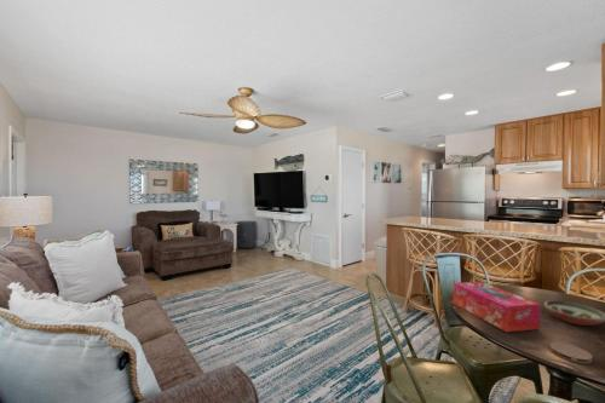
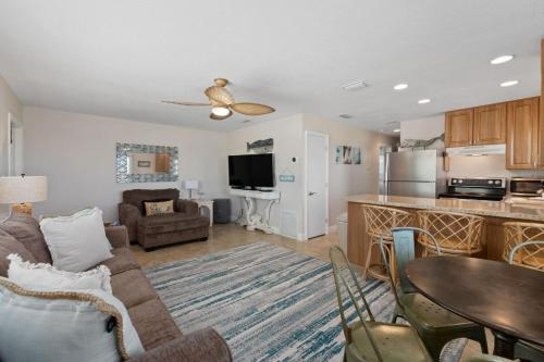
- coaster [549,341,593,365]
- tissue box [453,281,541,333]
- decorative bowl [543,300,605,327]
